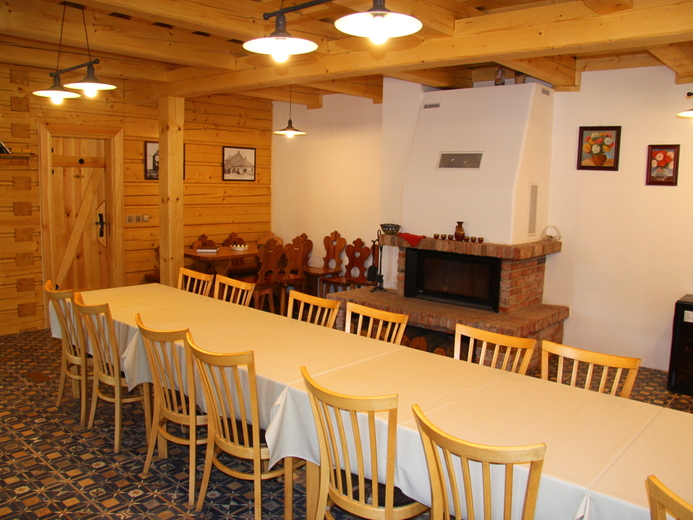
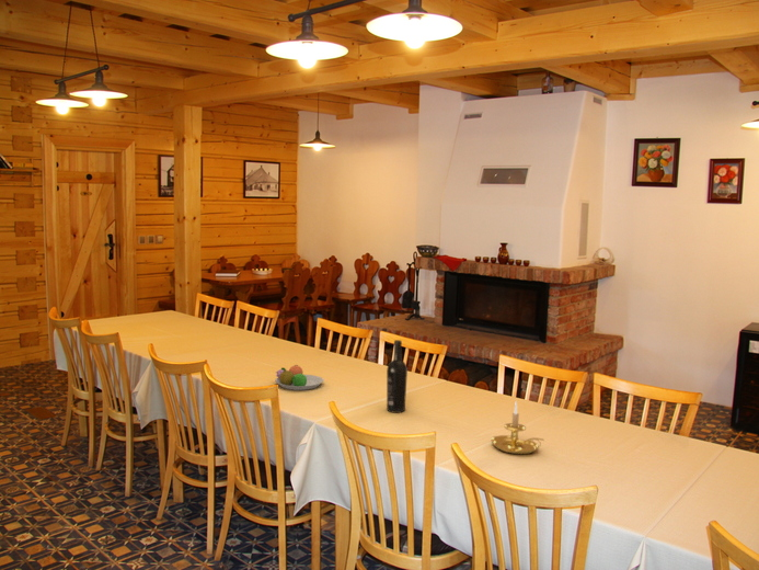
+ candle holder [491,400,547,455]
+ fruit bowl [275,364,324,391]
+ wine bottle [386,339,409,414]
